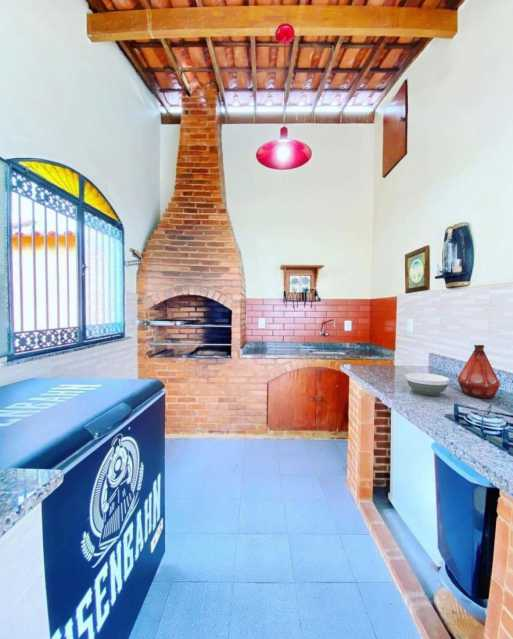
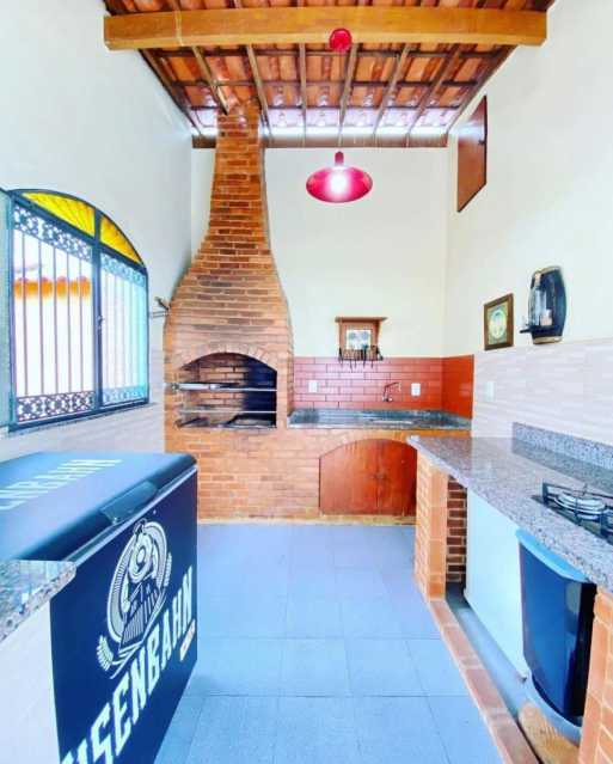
- bottle [456,344,502,399]
- bowl [405,372,450,396]
